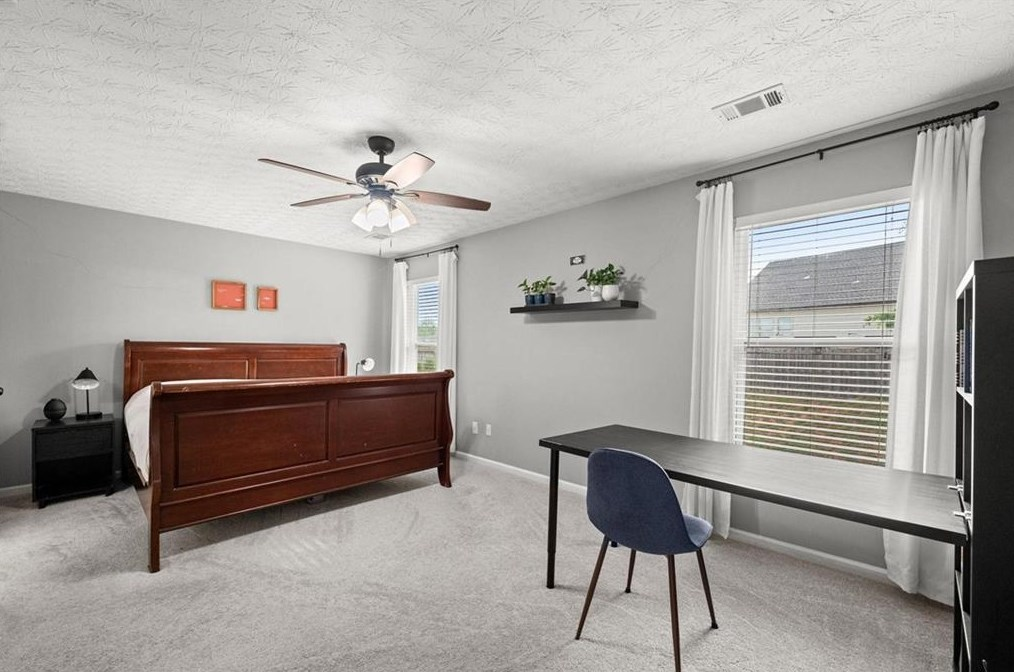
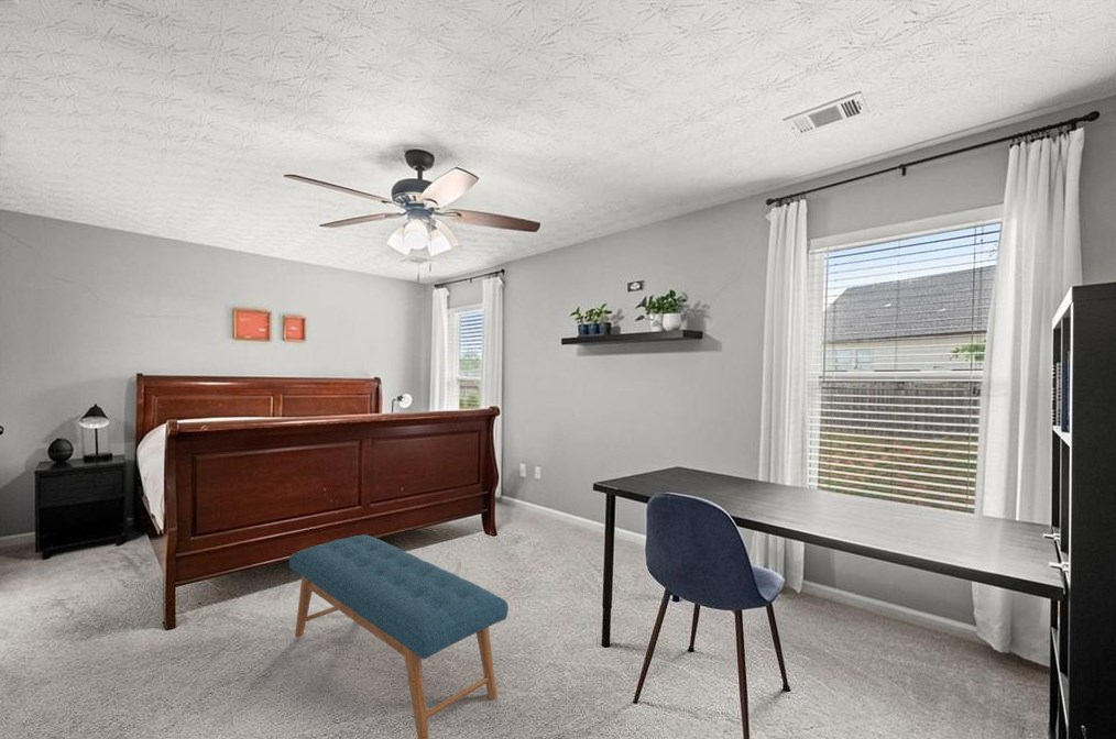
+ bench [288,533,510,739]
